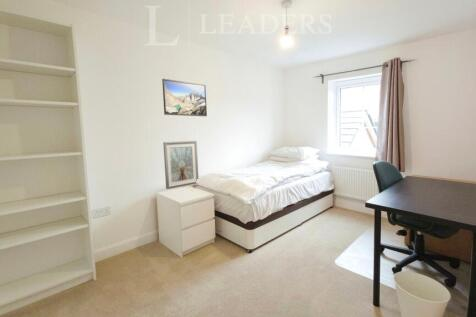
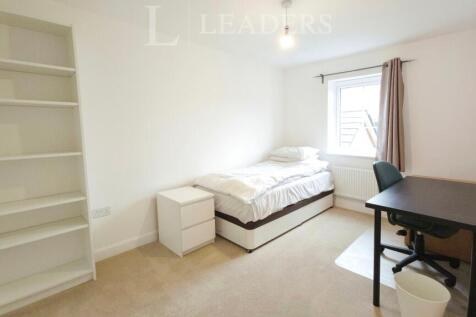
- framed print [161,78,208,117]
- picture frame [162,140,199,190]
